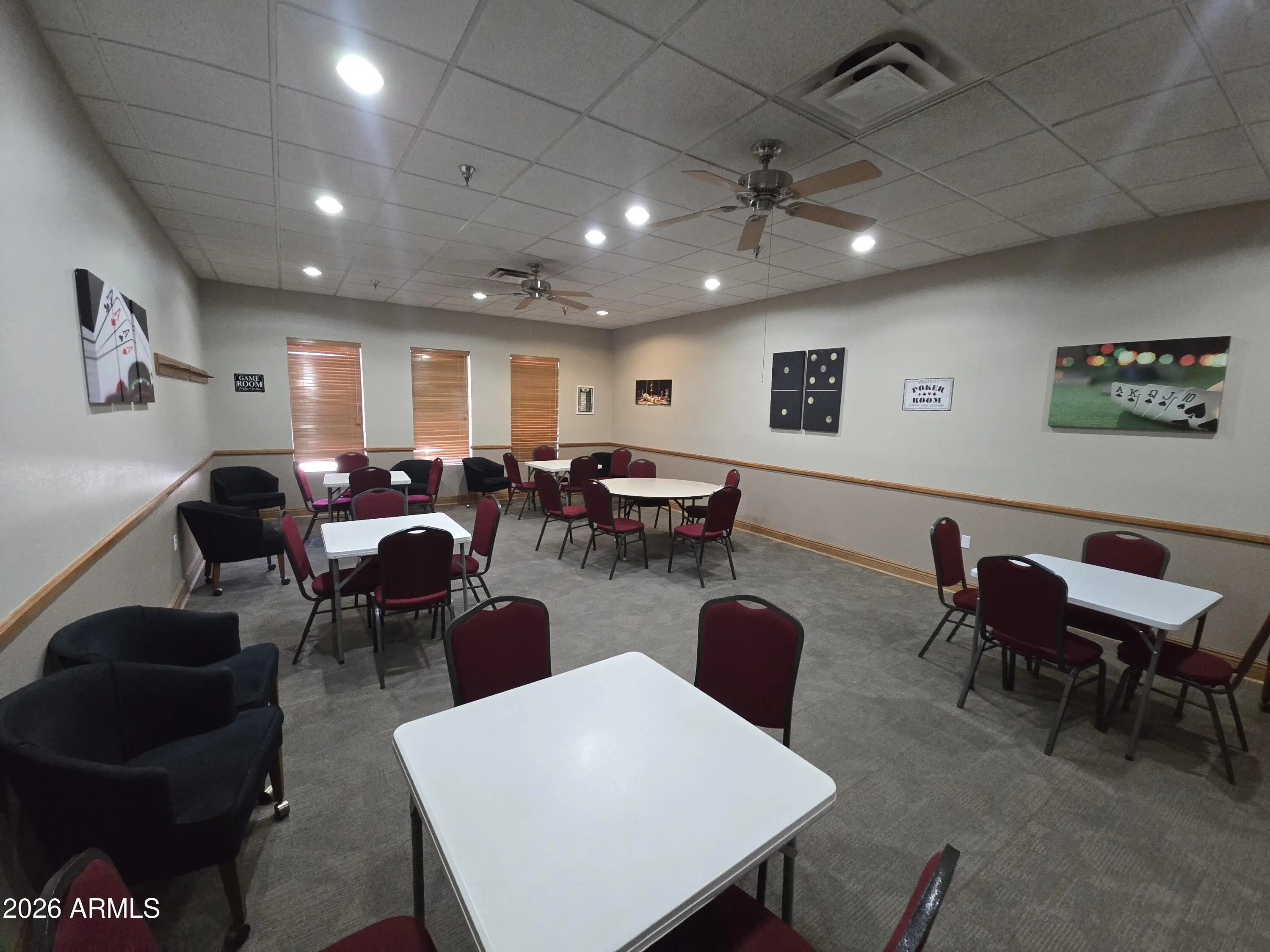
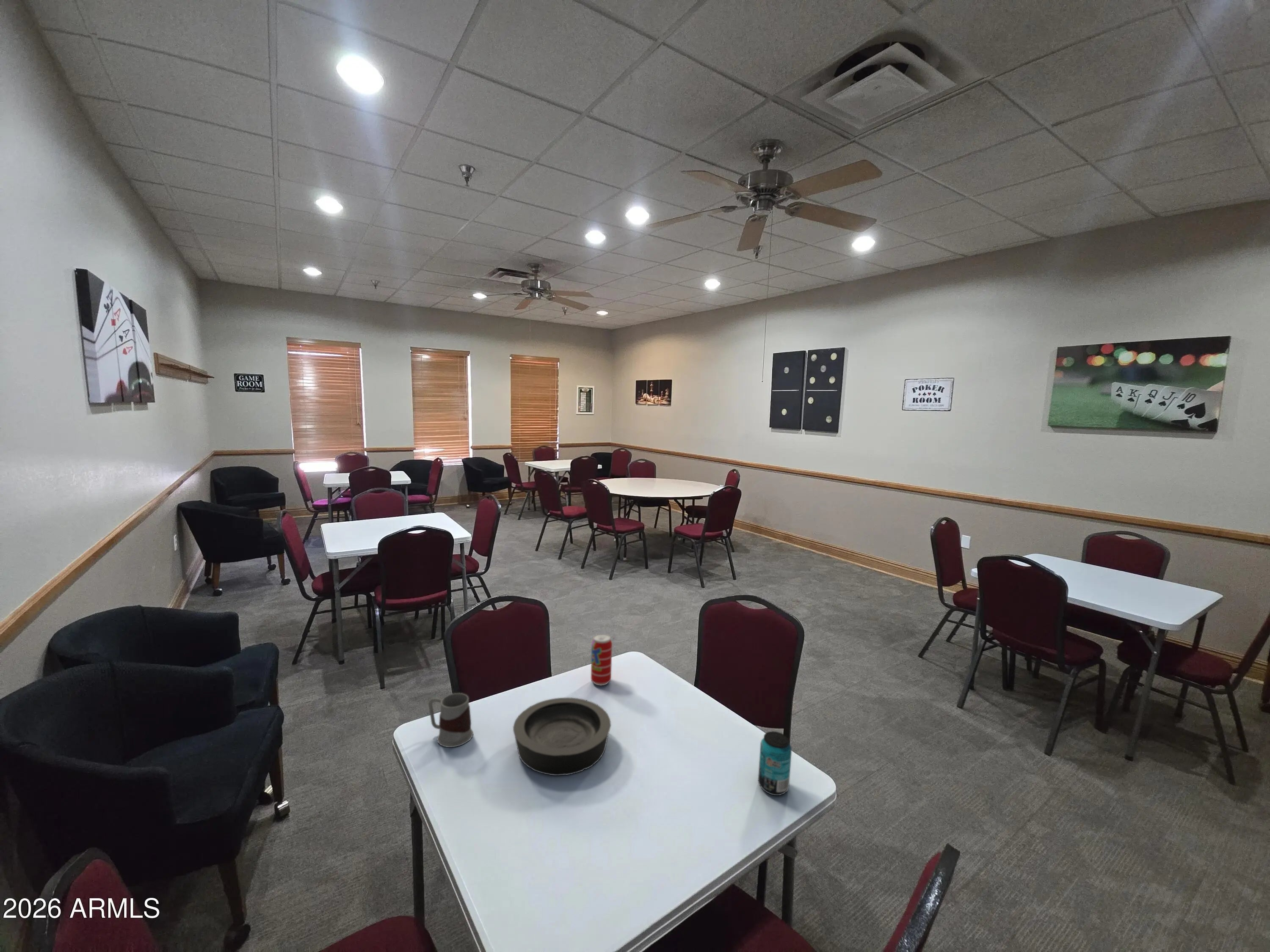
+ beverage can [758,731,792,796]
+ mug [428,693,474,748]
+ beverage can [591,633,613,686]
+ bowl [513,697,611,776]
